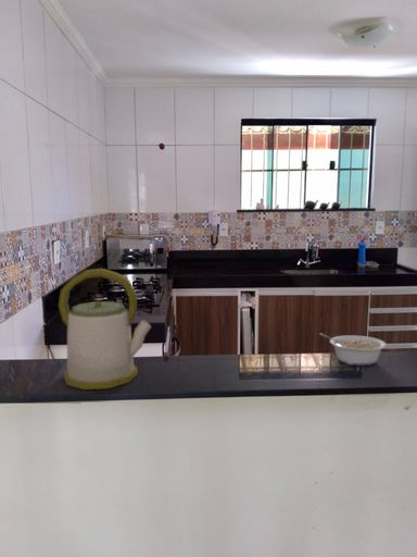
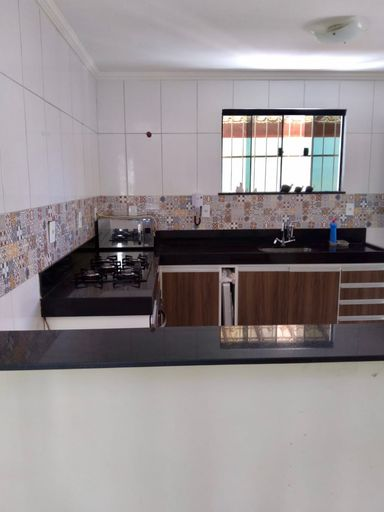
- legume [319,332,388,367]
- kettle [58,268,152,391]
